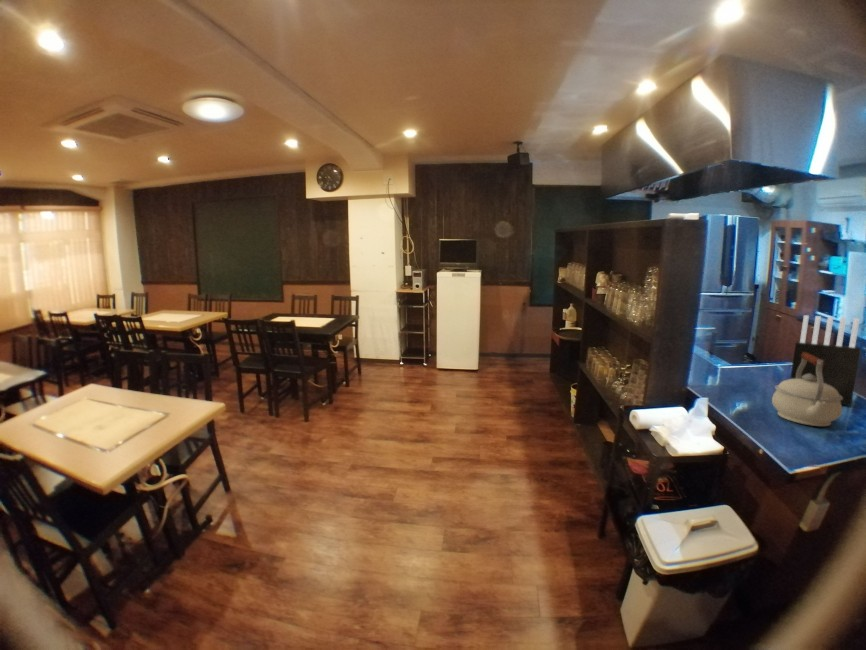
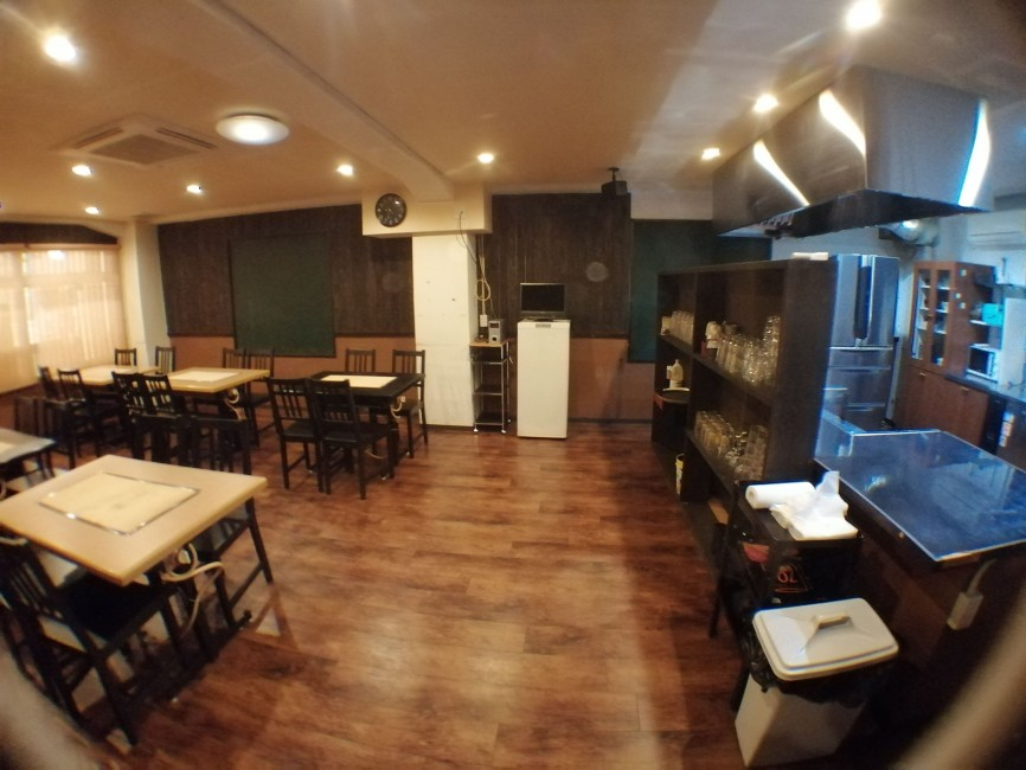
- kettle [771,353,843,427]
- knife block [789,314,861,407]
